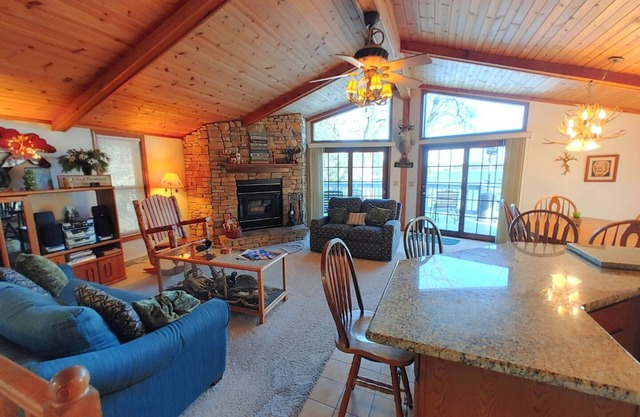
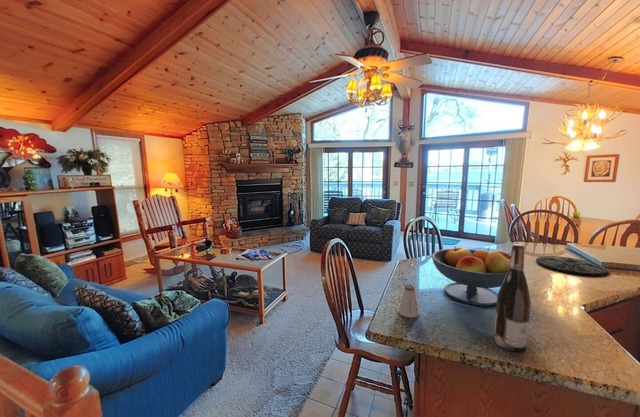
+ plate [535,255,609,277]
+ fruit bowl [431,246,511,307]
+ saltshaker [397,284,420,319]
+ wine bottle [493,243,532,353]
